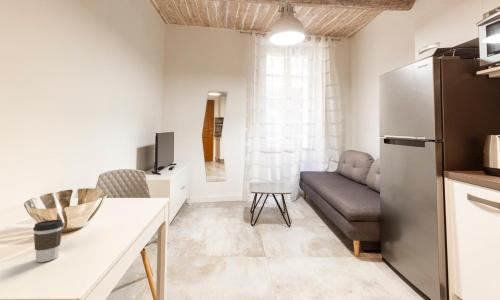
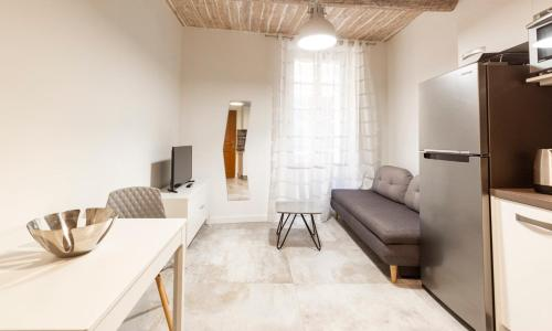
- coffee cup [32,219,64,263]
